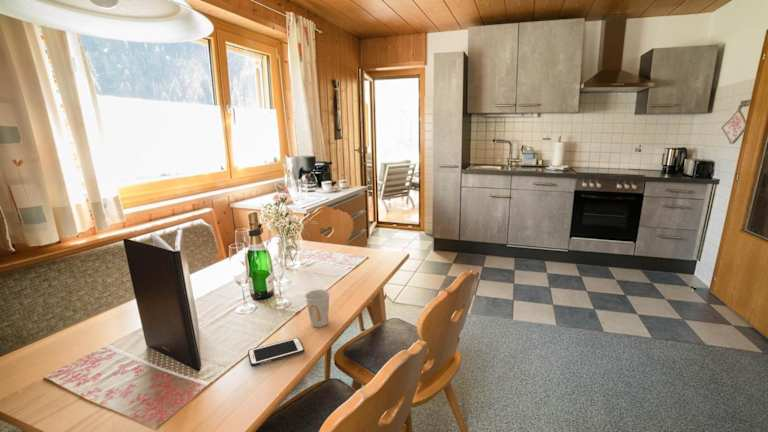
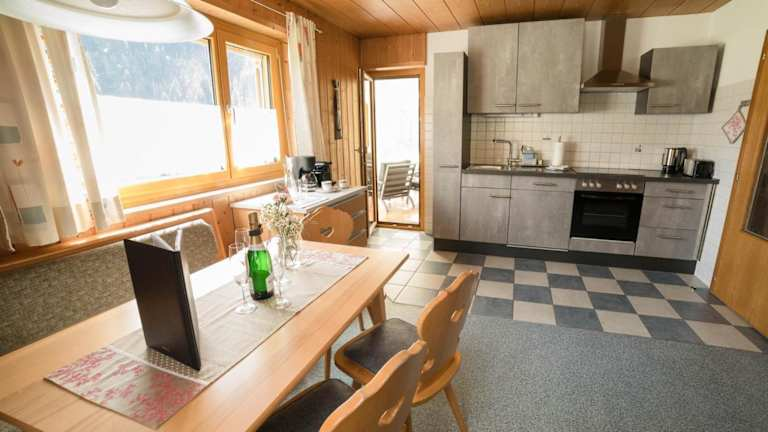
- cell phone [247,337,305,367]
- cup [304,289,331,328]
